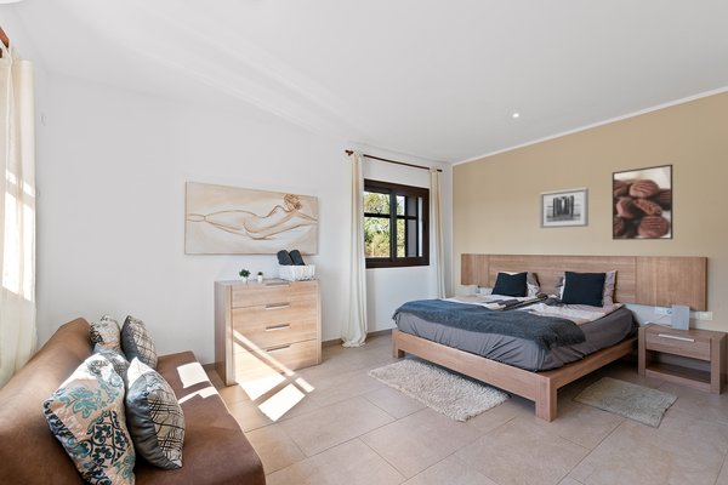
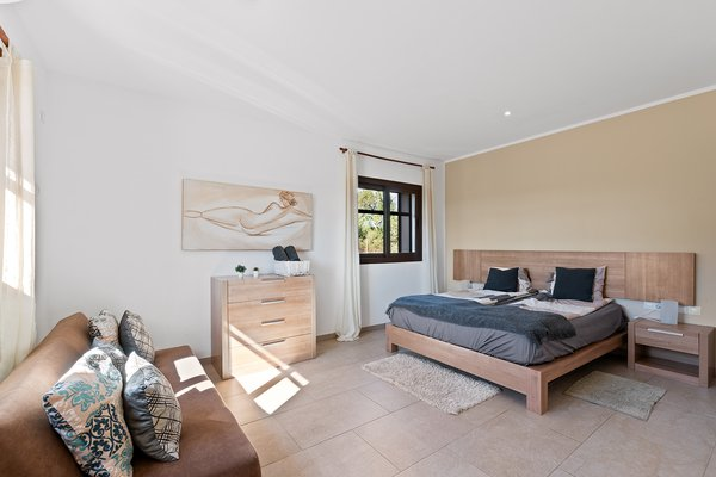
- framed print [612,162,675,241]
- wall art [539,187,590,229]
